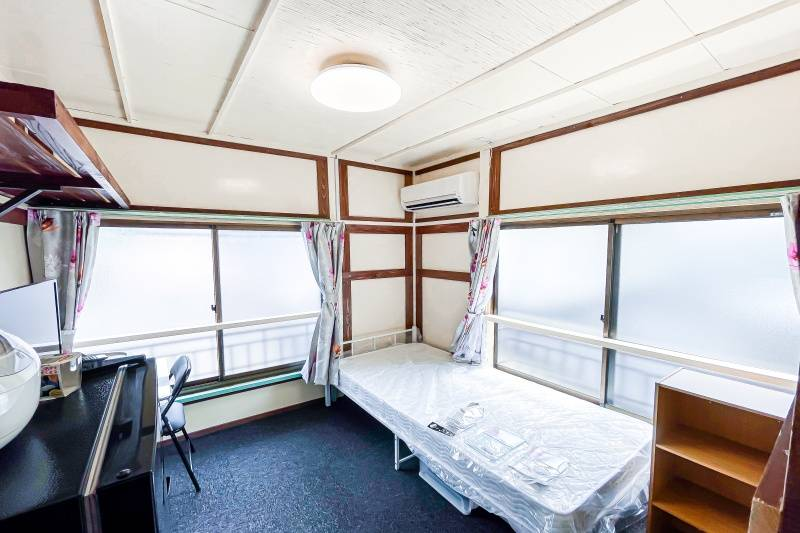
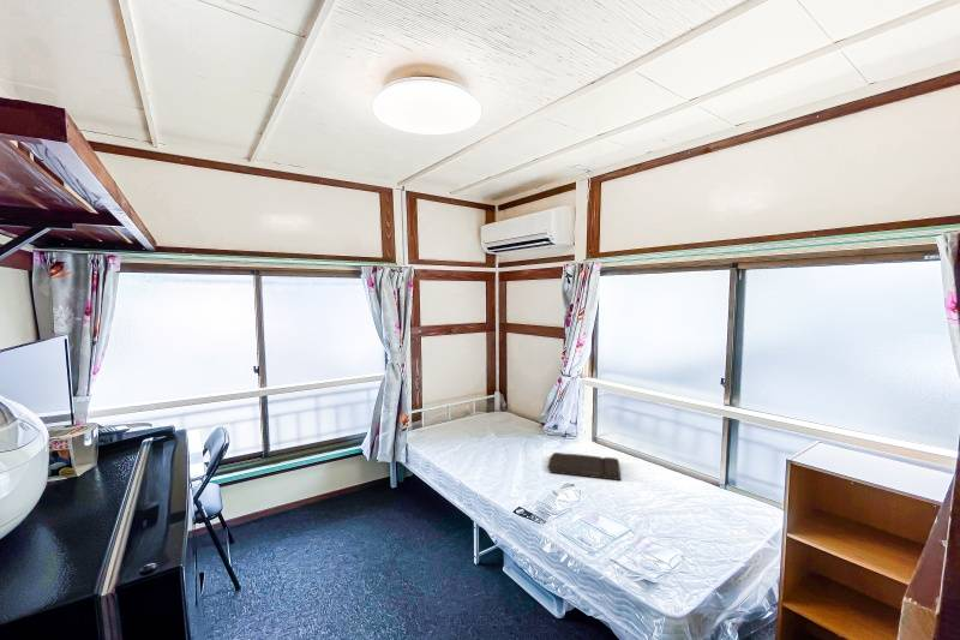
+ cushion [547,451,622,482]
